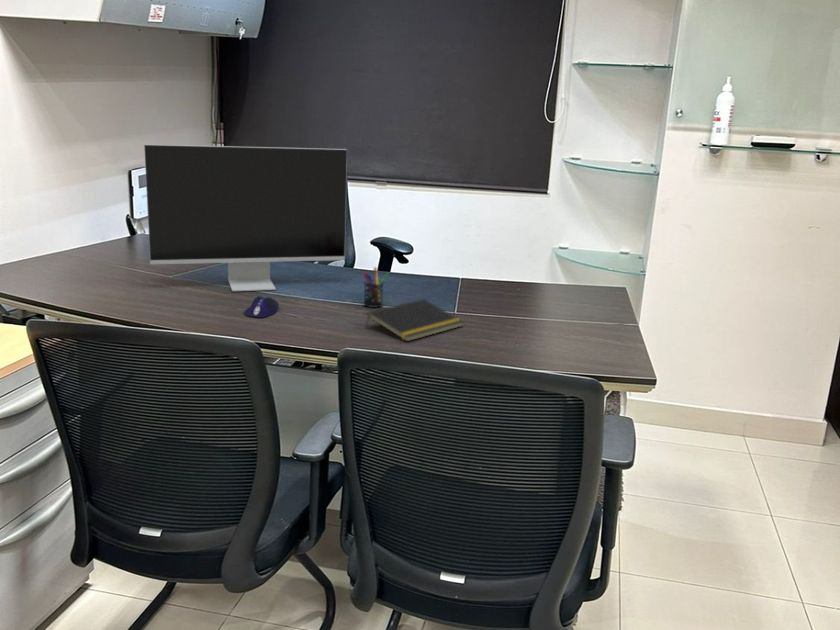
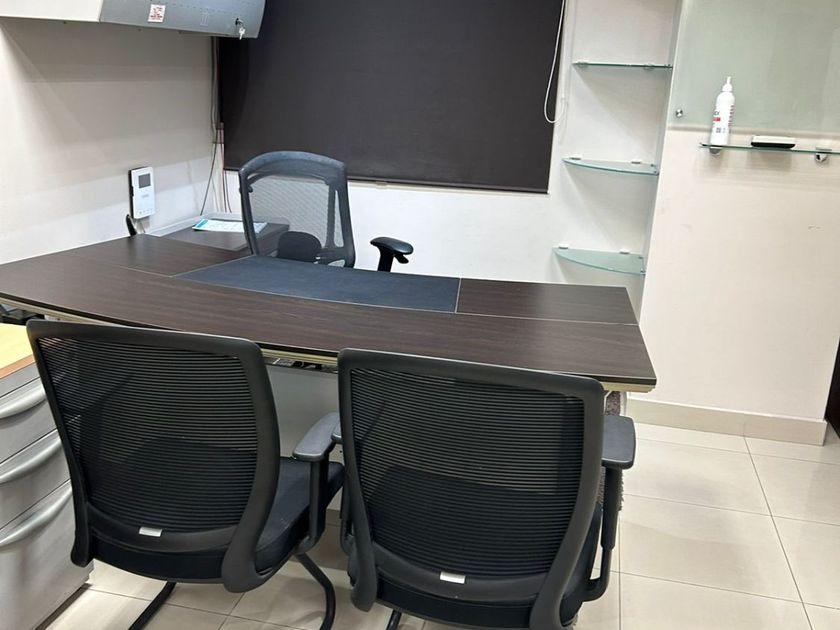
- computer mouse [243,295,280,318]
- pen holder [362,266,390,309]
- monitor [143,143,348,292]
- notepad [364,298,464,342]
